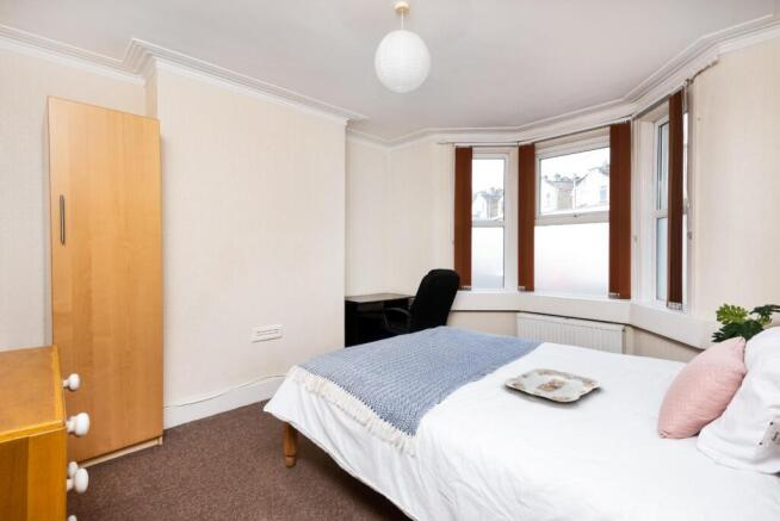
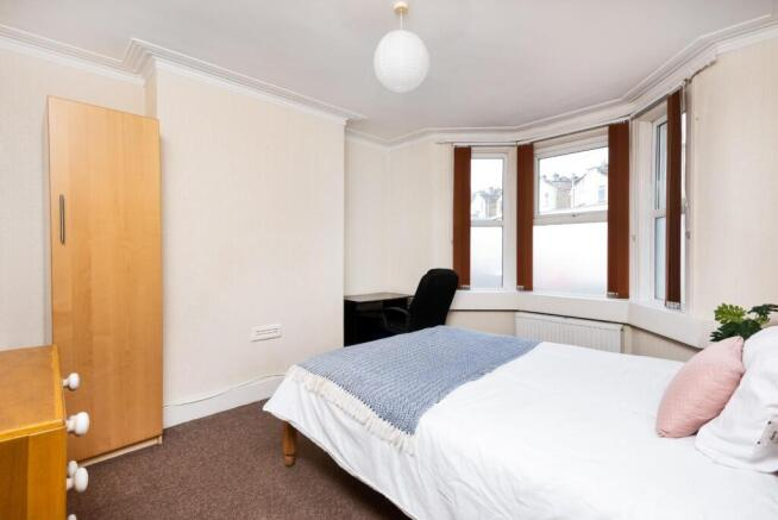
- serving tray [504,367,602,403]
